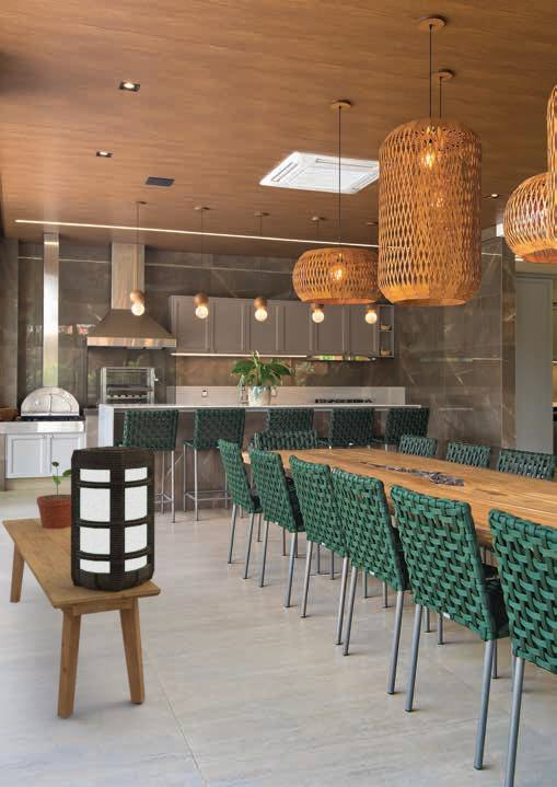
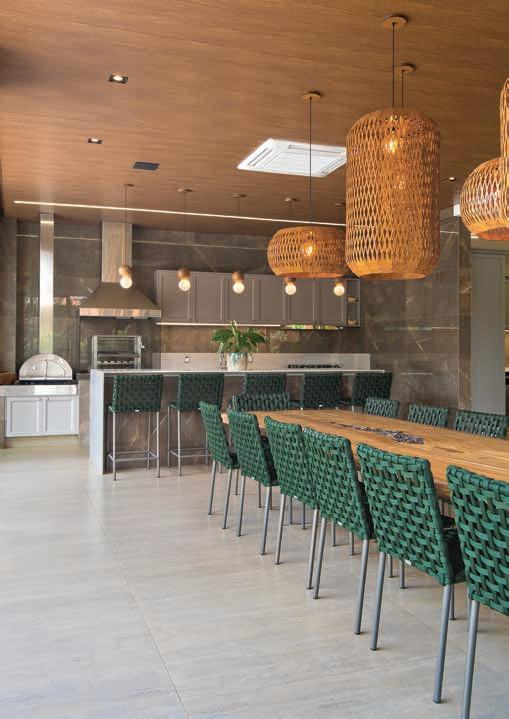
- potted plant [36,461,71,529]
- bench [1,517,162,719]
- lantern [70,445,155,592]
